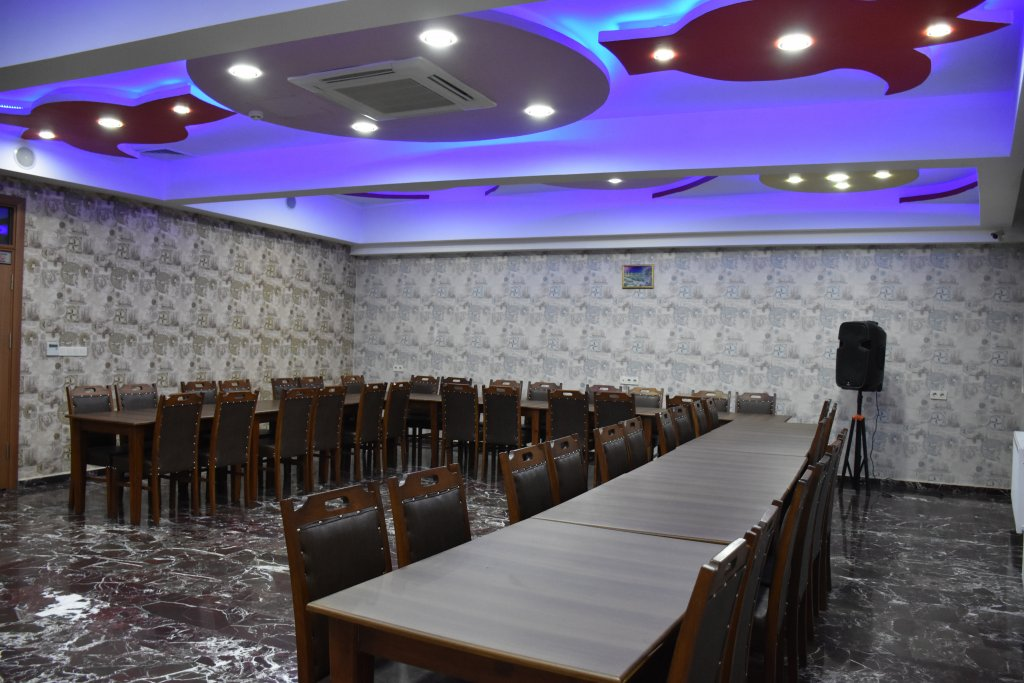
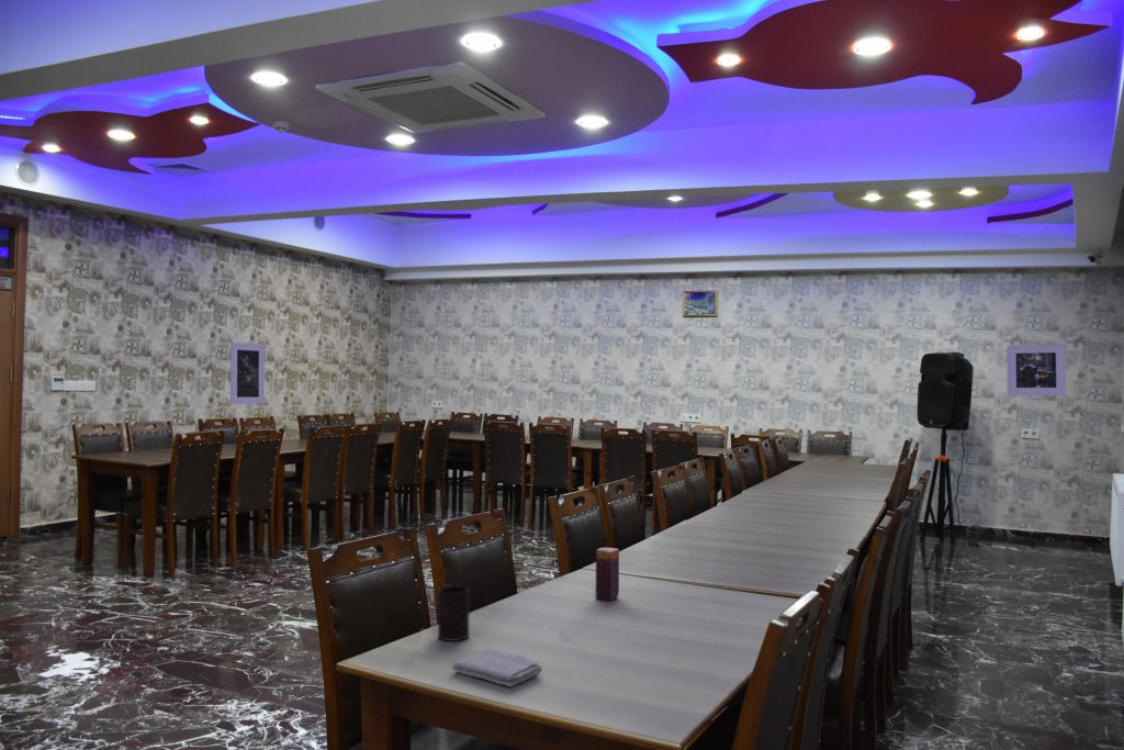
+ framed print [229,342,266,405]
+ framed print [1005,344,1067,396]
+ candle [594,547,620,602]
+ washcloth [452,648,543,689]
+ cup [437,585,470,642]
